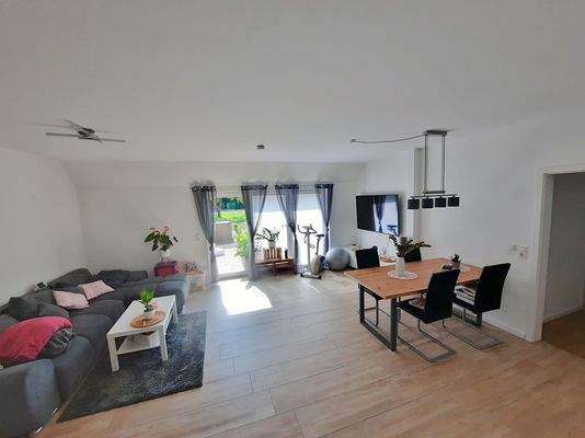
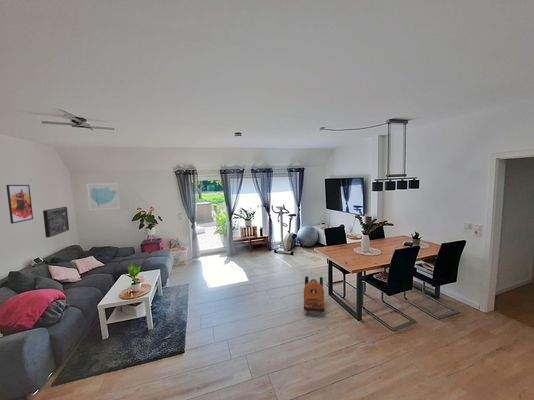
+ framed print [5,184,34,225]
+ backpack [303,275,325,315]
+ wall art [42,206,70,239]
+ wall art [86,182,121,212]
